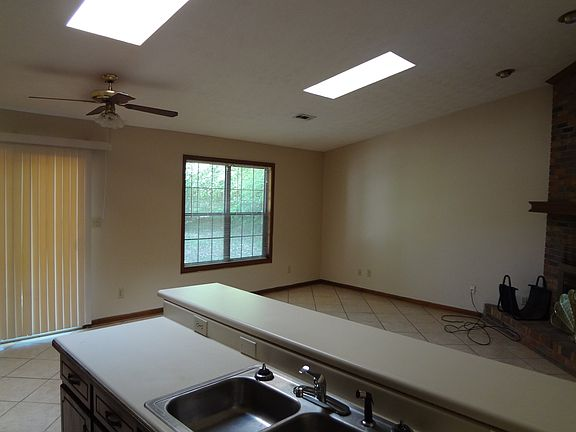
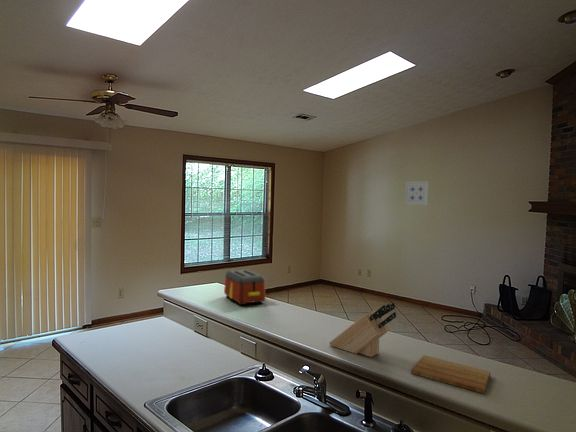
+ cutting board [410,354,491,394]
+ wall art [404,180,430,206]
+ knife block [328,302,397,358]
+ toaster [223,268,267,306]
